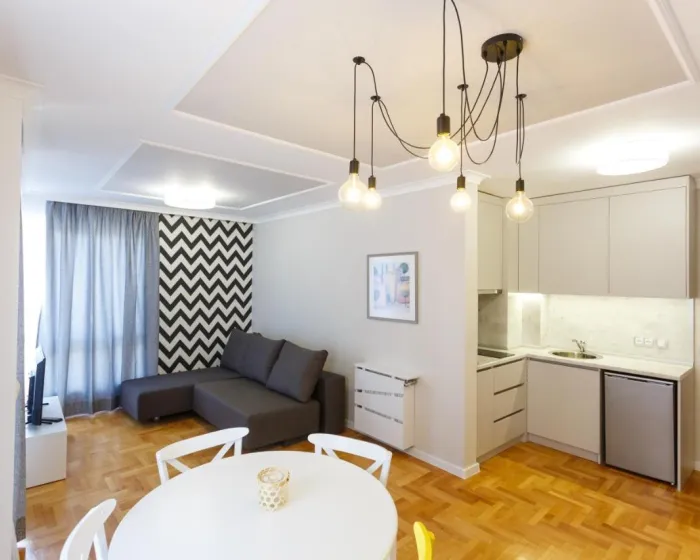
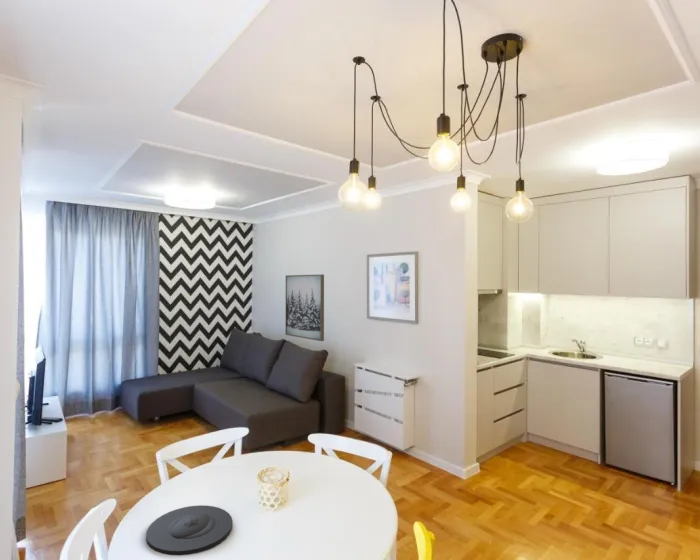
+ plate [145,504,234,556]
+ wall art [284,274,325,342]
